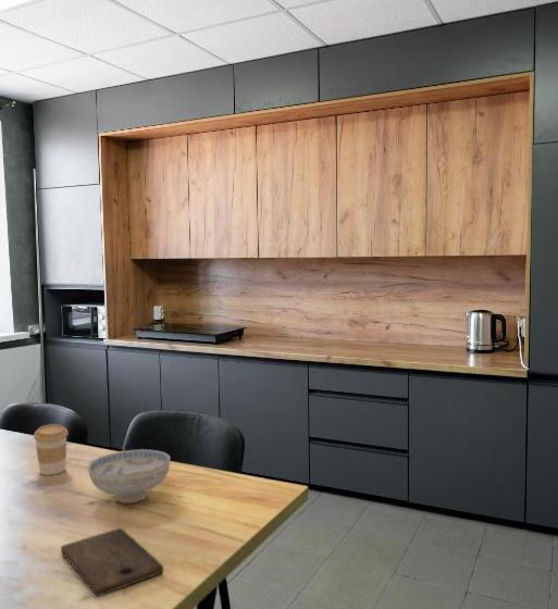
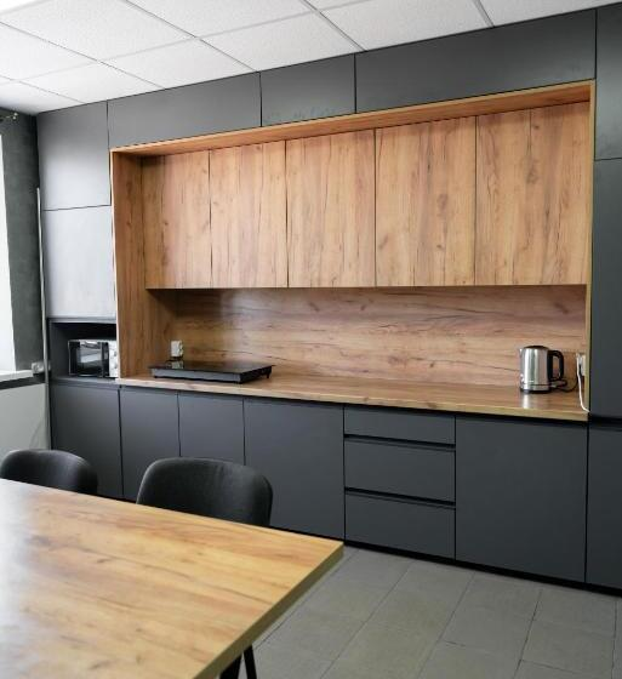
- cutting board [60,527,164,597]
- ceramic bowl [87,448,171,505]
- coffee cup [33,423,70,476]
